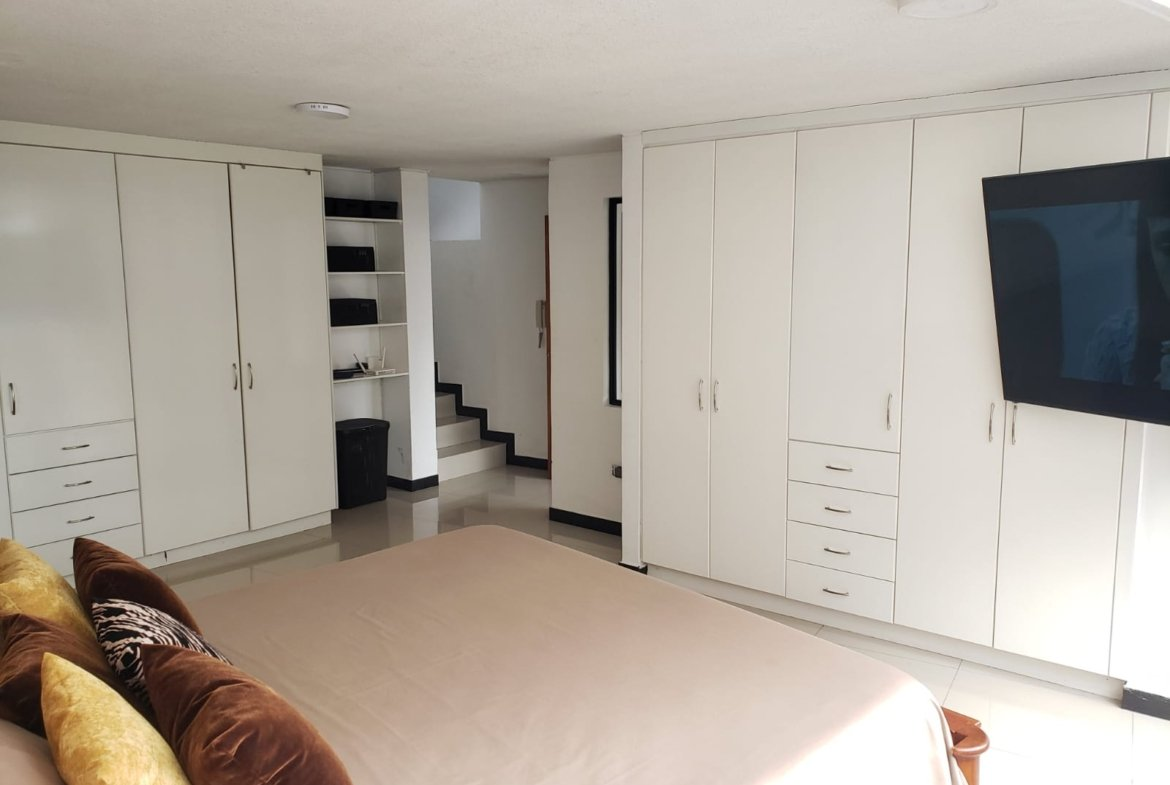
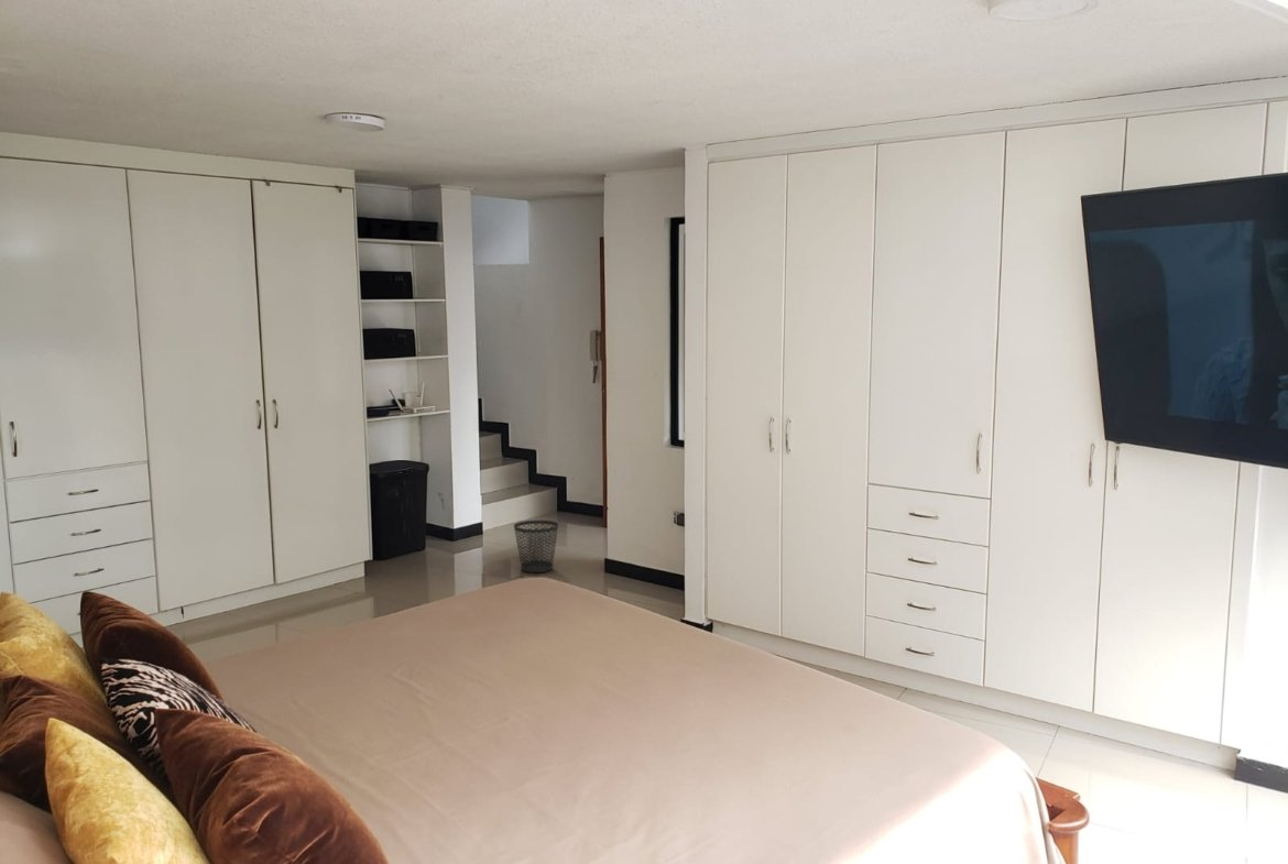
+ wastebasket [513,520,559,573]
